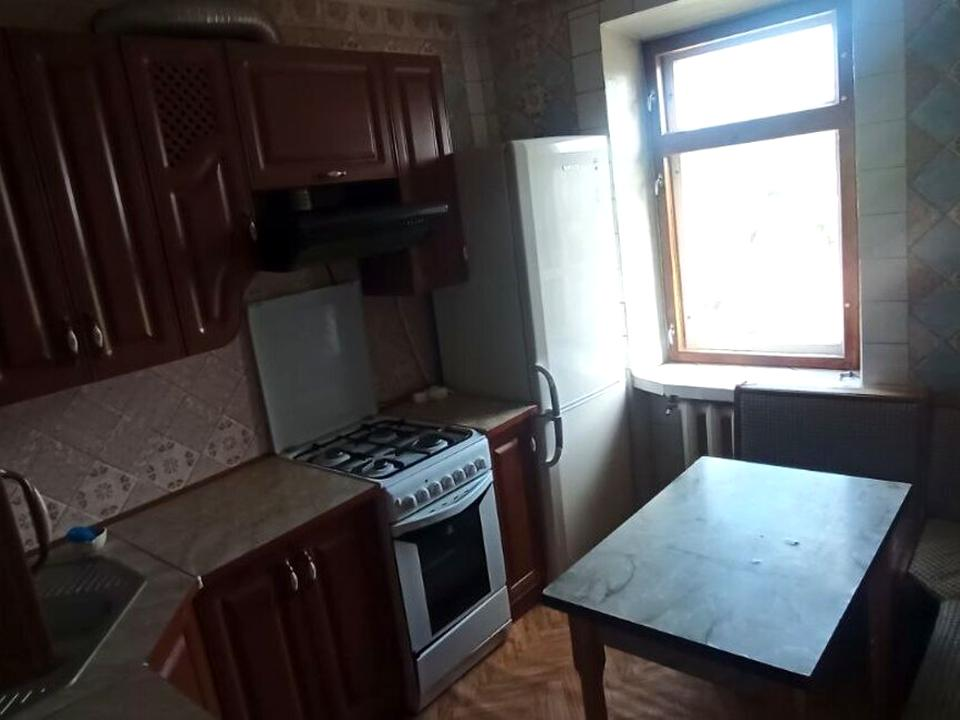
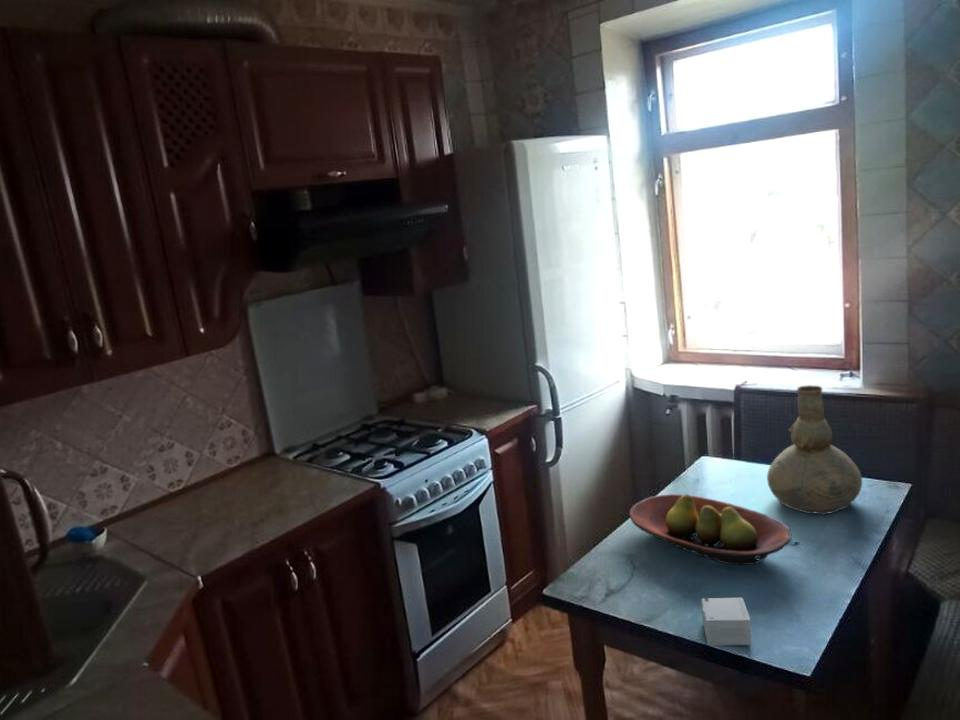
+ small box [700,597,752,646]
+ vase [766,384,863,516]
+ fruit bowl [628,493,793,566]
